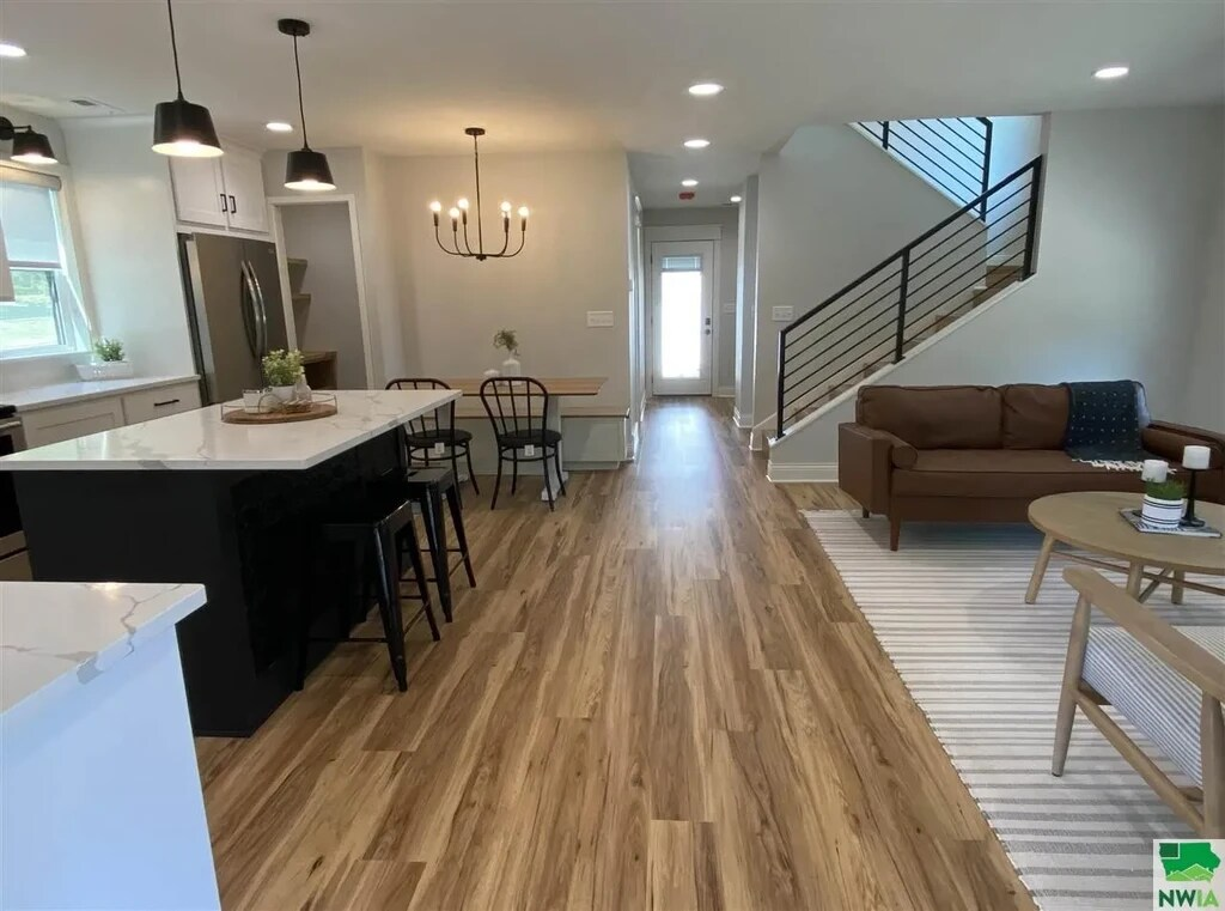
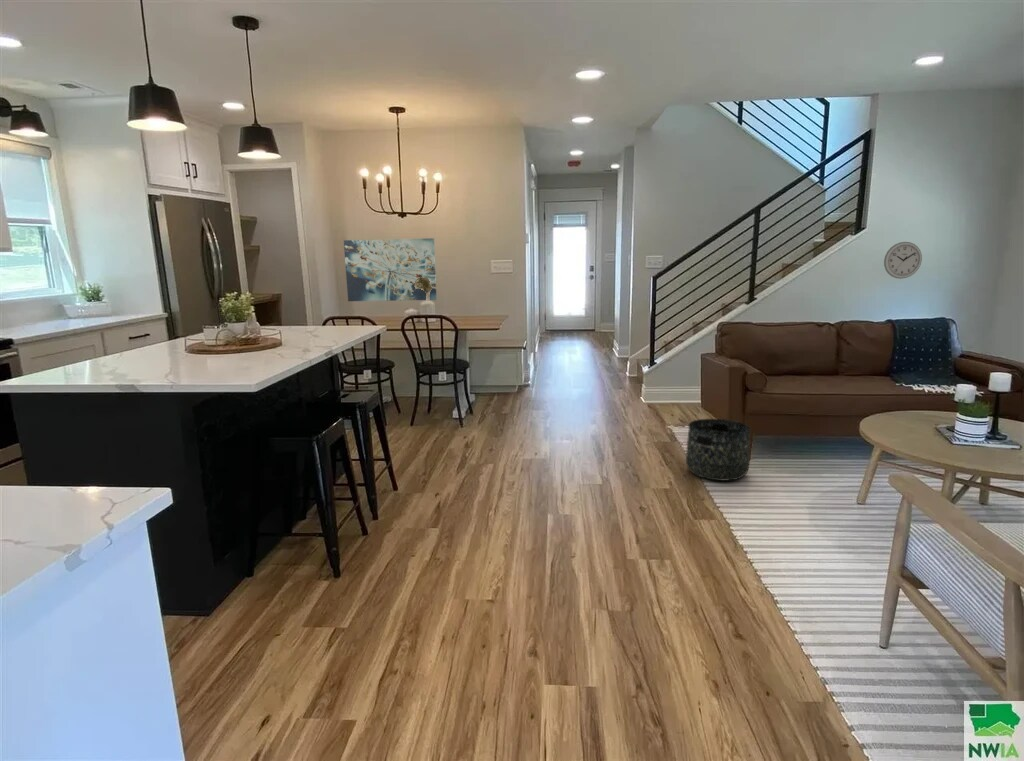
+ basket [685,418,752,482]
+ wall clock [883,241,923,280]
+ wall art [343,237,438,302]
